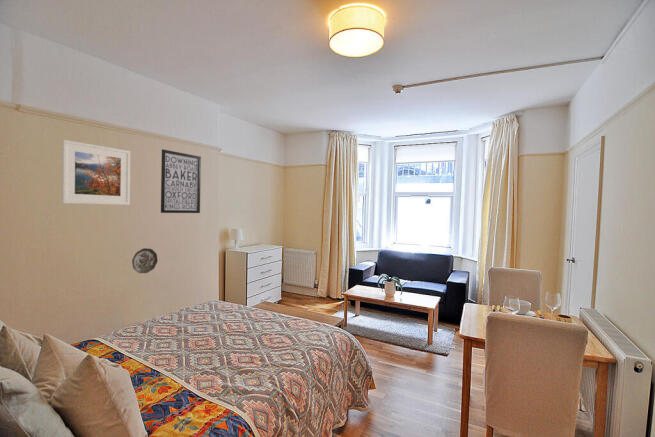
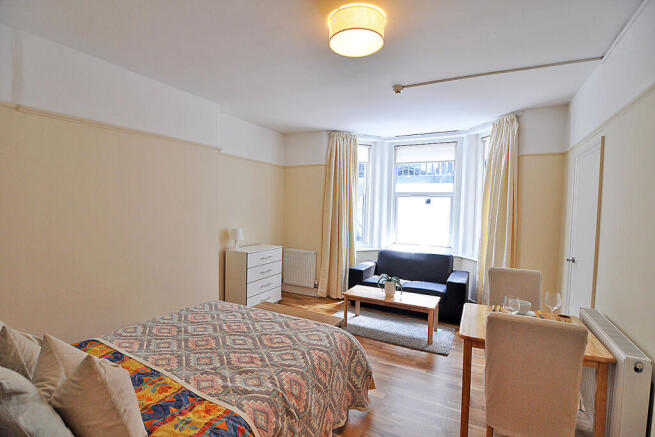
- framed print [61,139,131,206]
- wall art [160,148,202,214]
- decorative plate [131,247,159,274]
